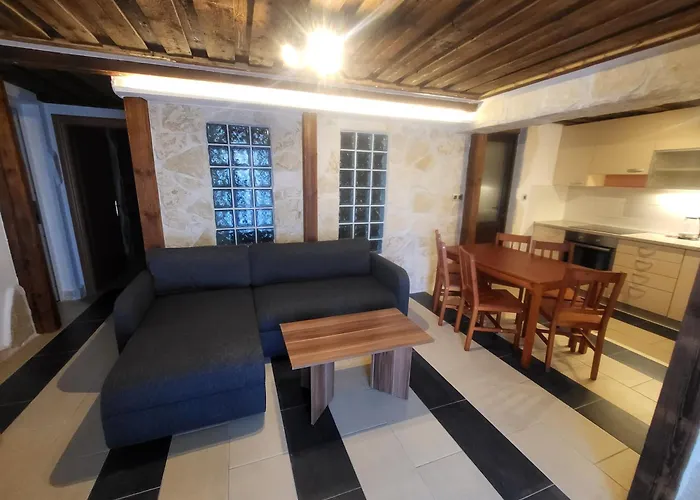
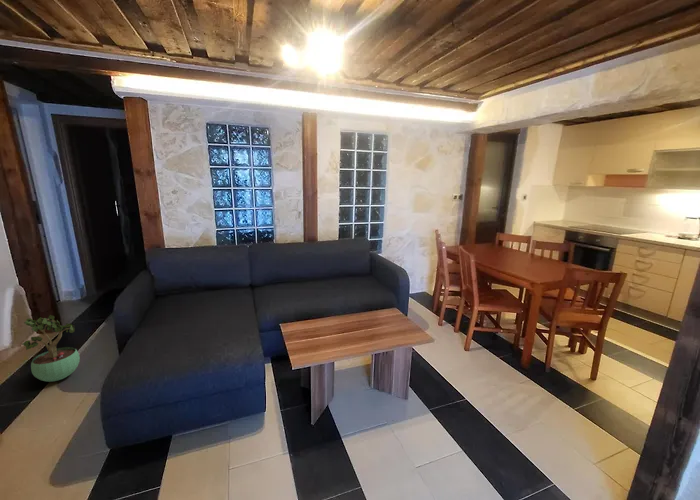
+ potted plant [21,314,81,383]
